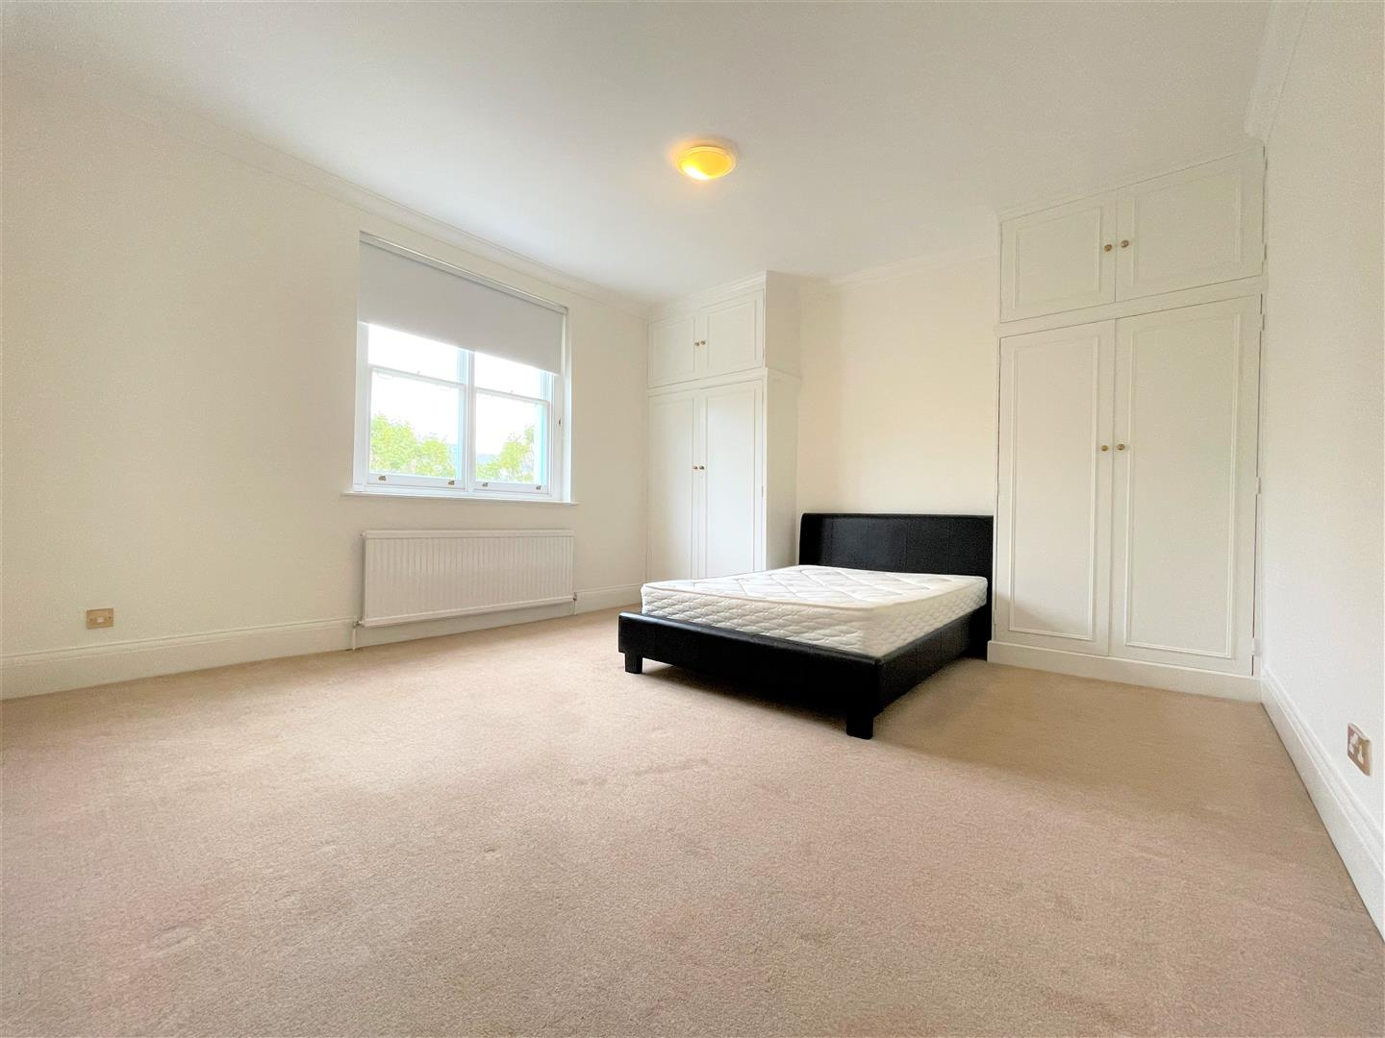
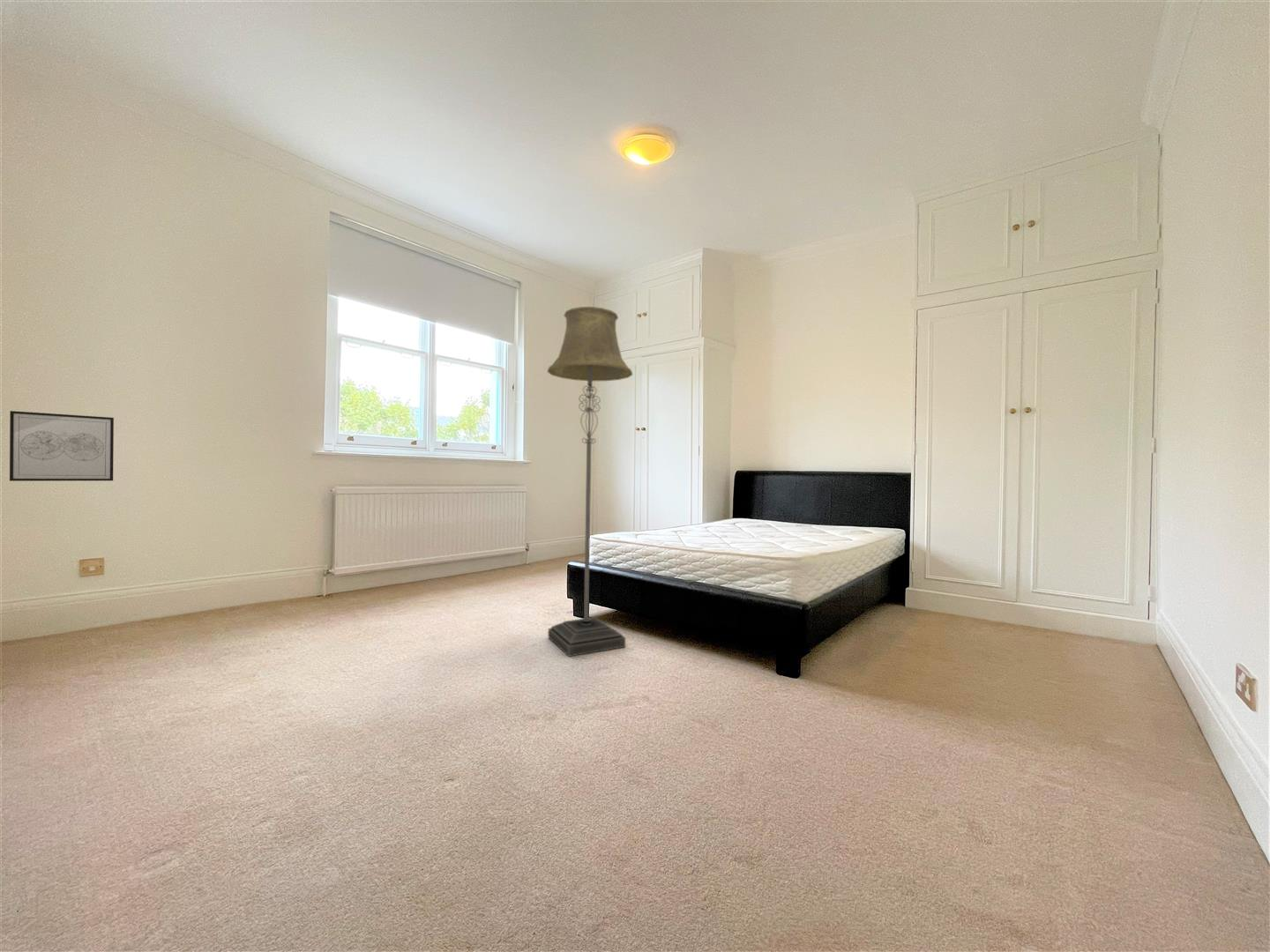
+ wall art [9,410,115,482]
+ floor lamp [547,306,633,658]
